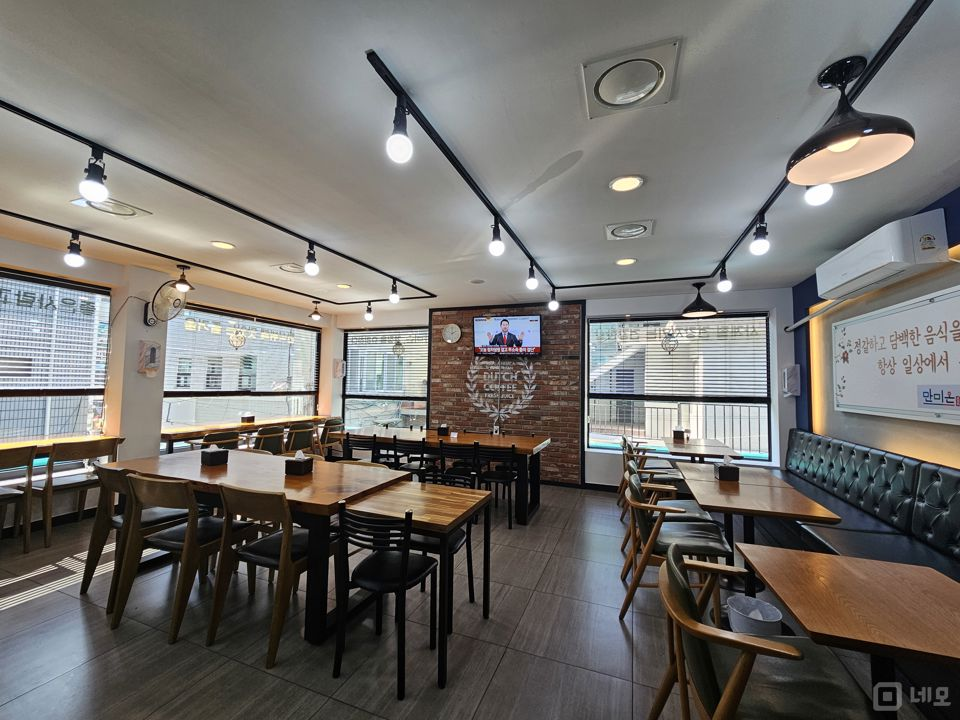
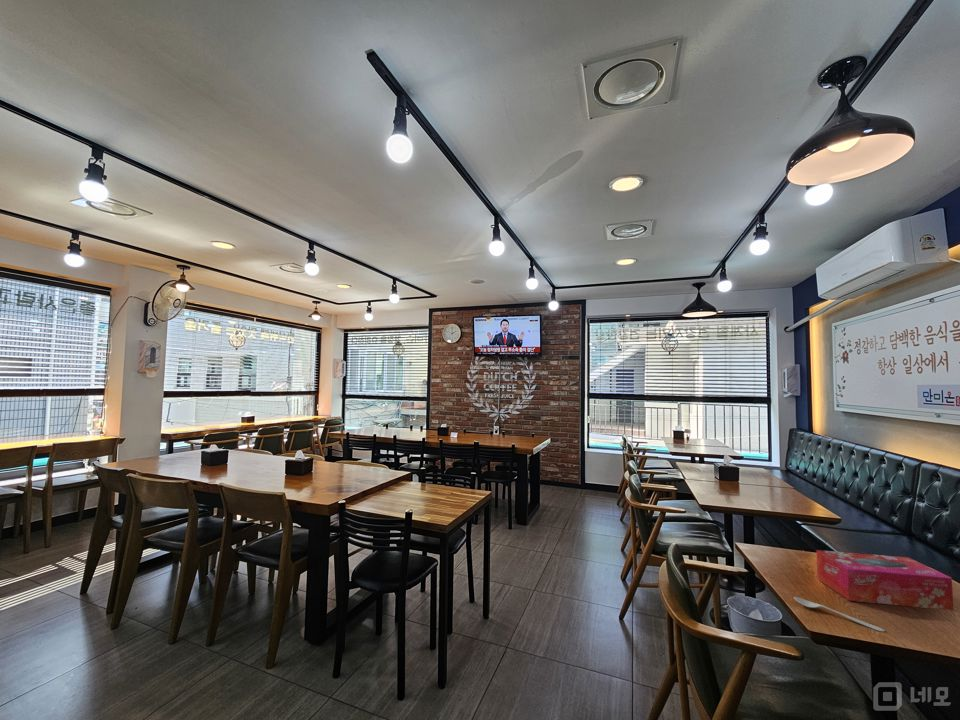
+ spoon [793,596,886,633]
+ tissue box [815,549,954,611]
